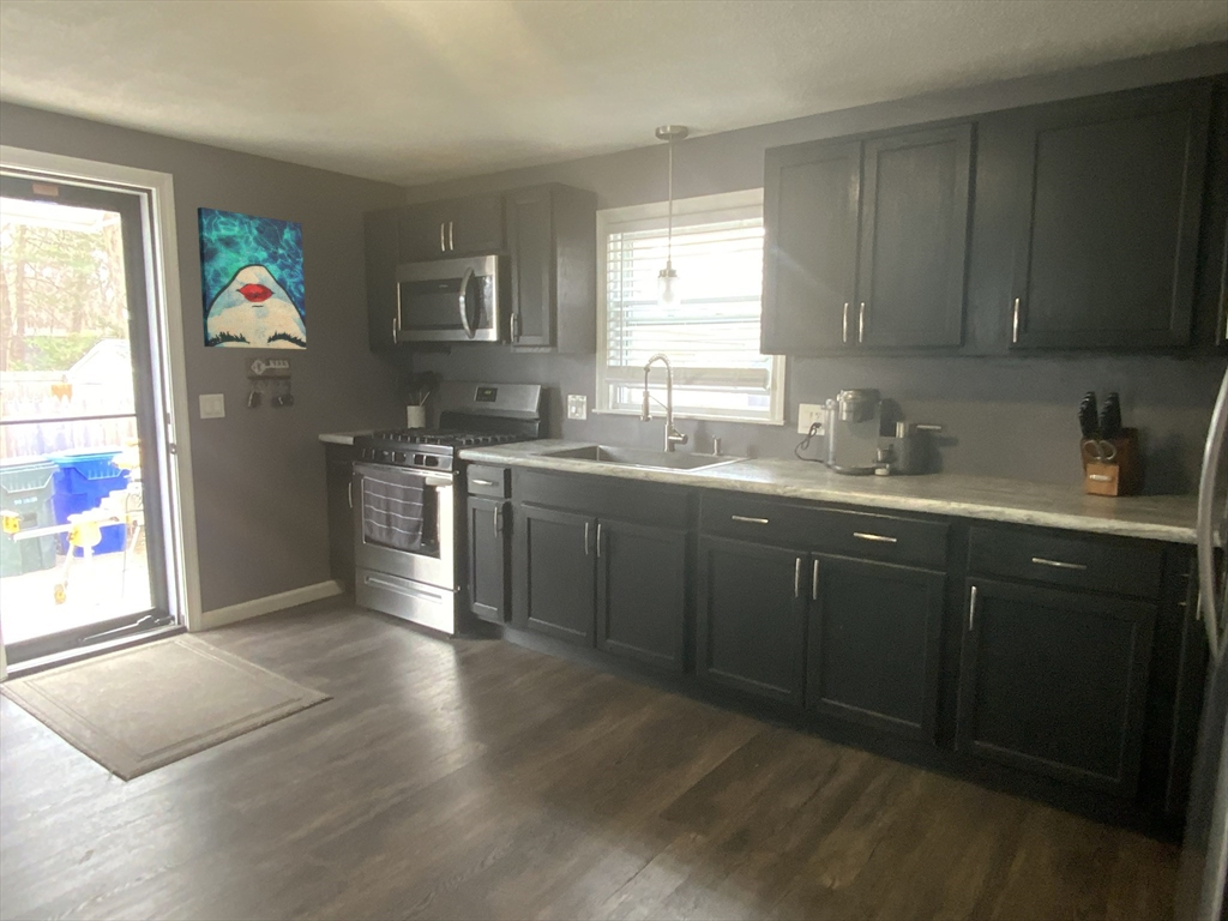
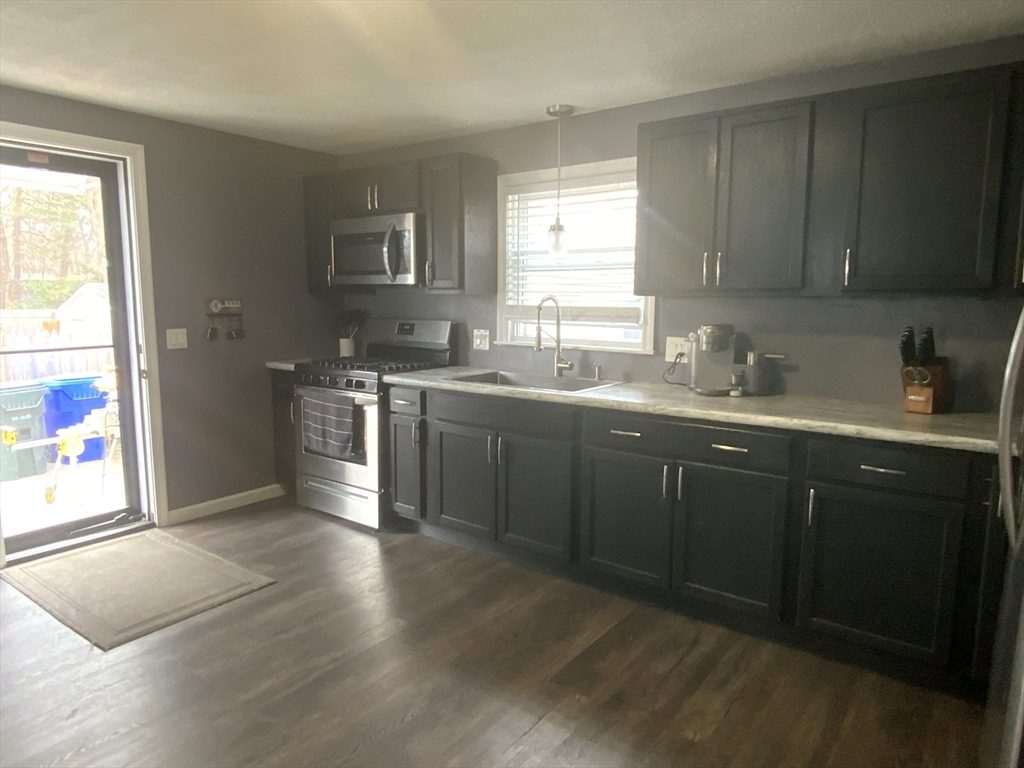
- wall art [197,206,307,350]
